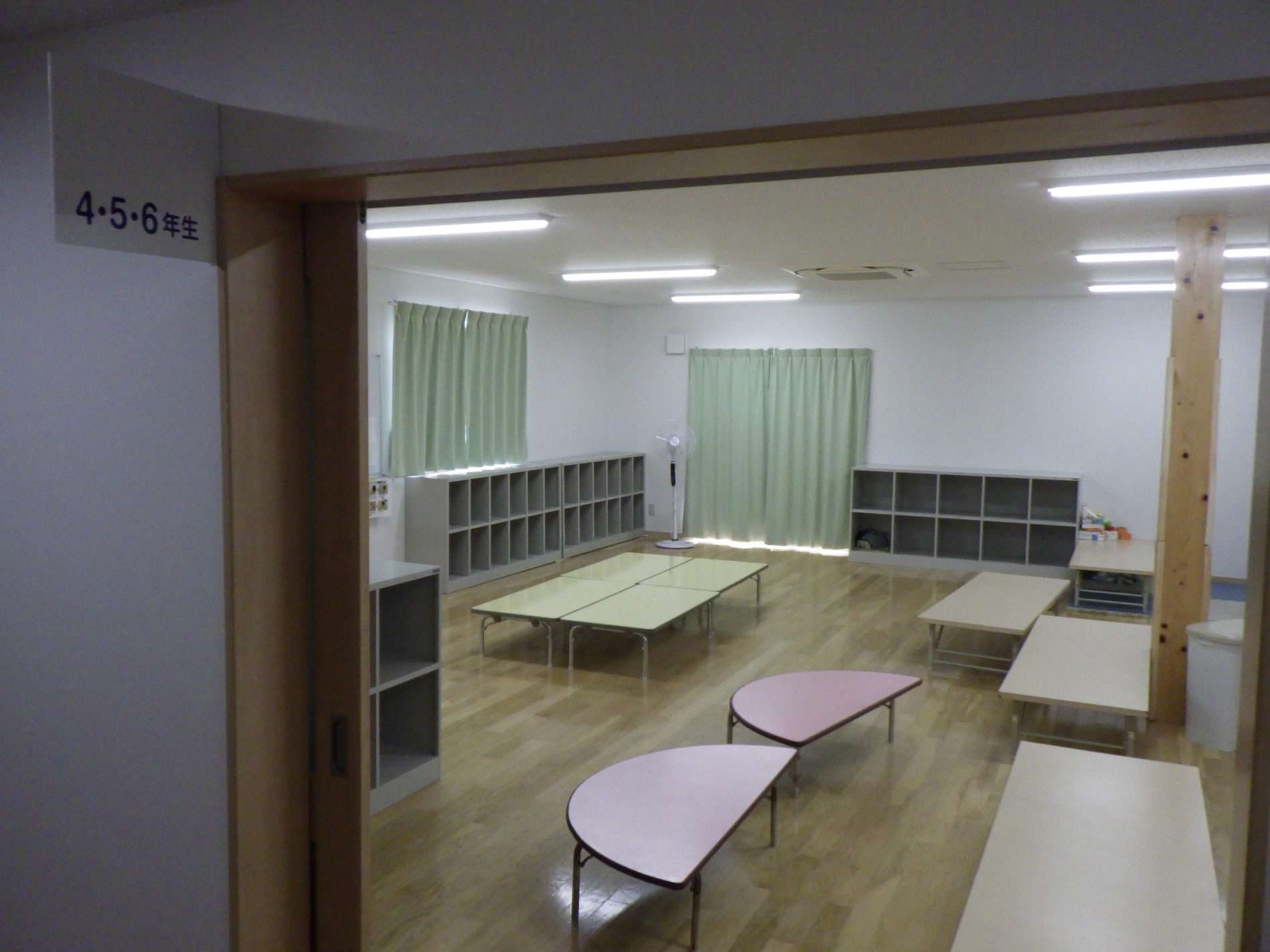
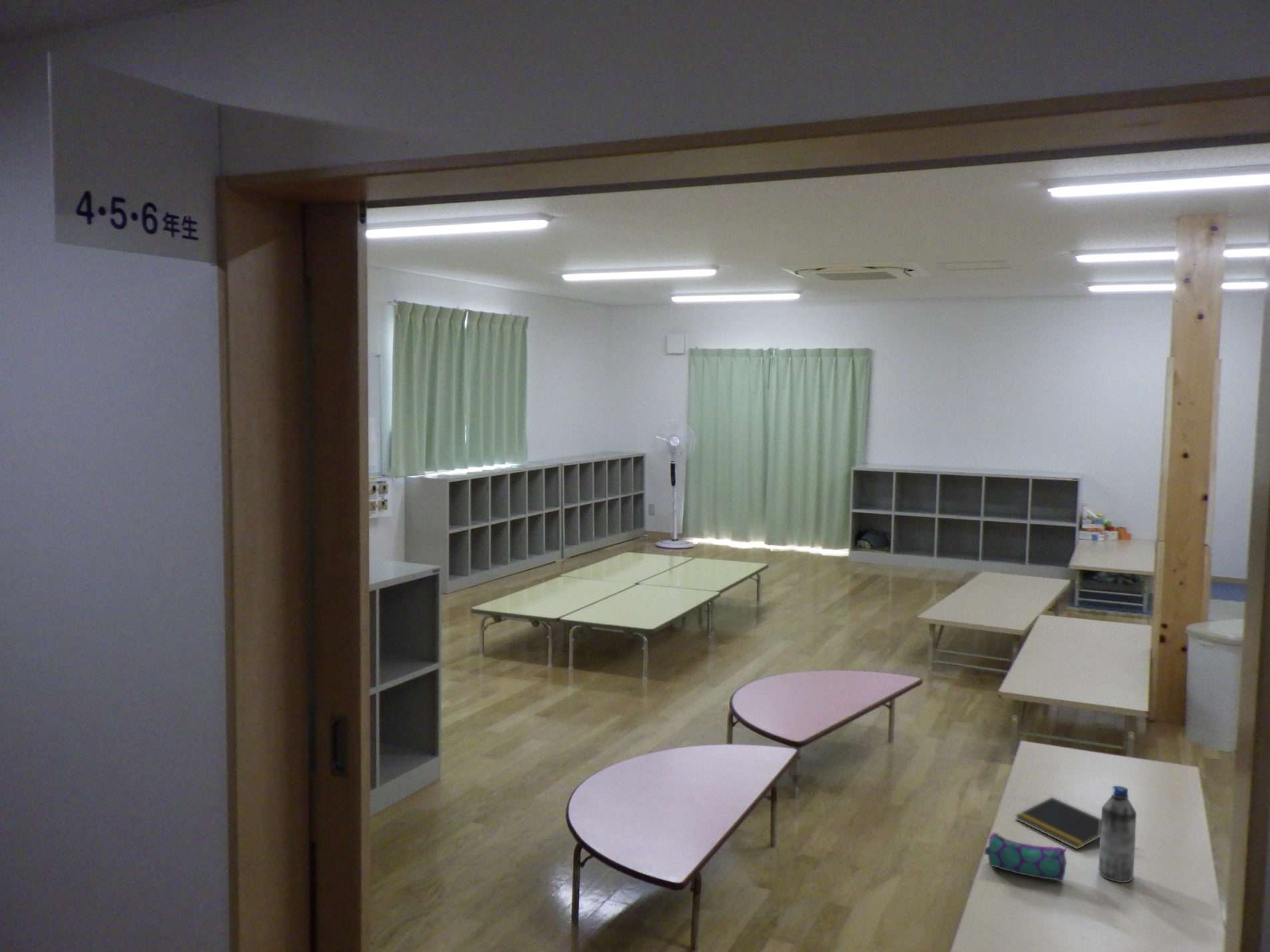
+ pencil case [984,832,1067,883]
+ notepad [1015,796,1102,850]
+ water bottle [1098,785,1137,883]
